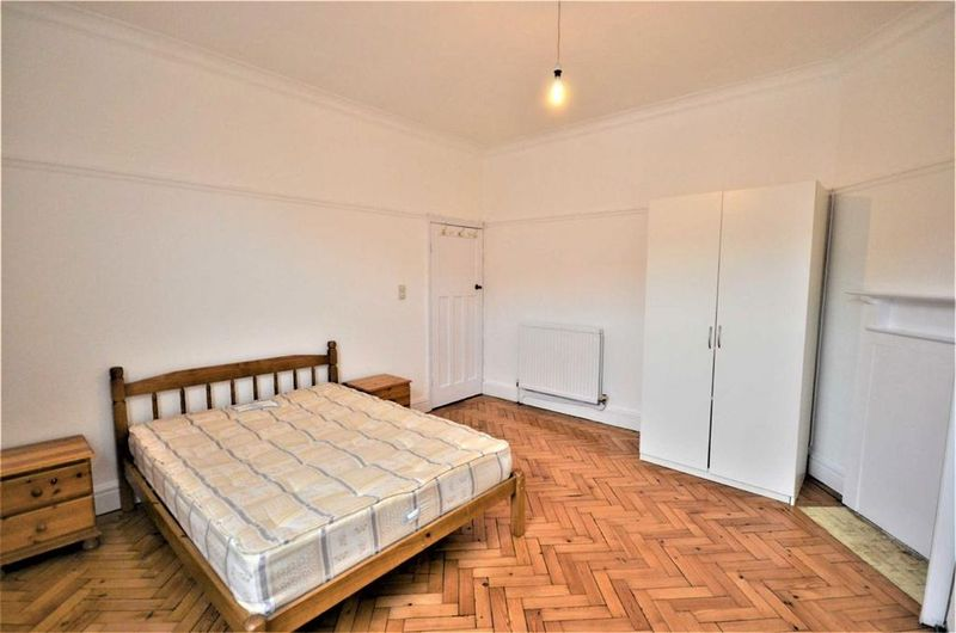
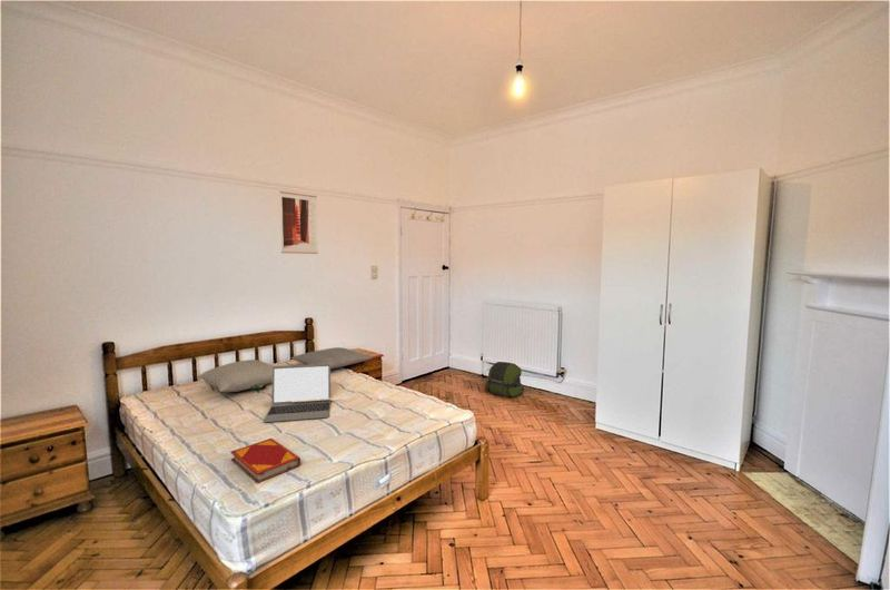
+ laptop [263,364,332,423]
+ backpack [484,361,525,399]
+ pillow [289,346,374,370]
+ wall art [278,190,318,255]
+ pillow [197,358,275,393]
+ hardback book [229,437,301,484]
